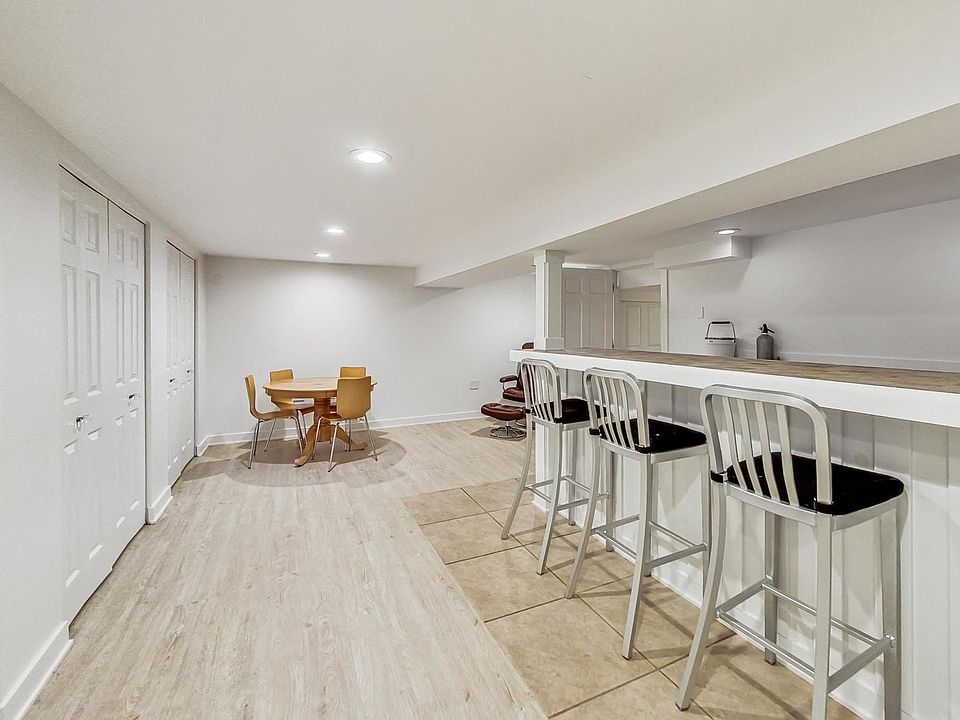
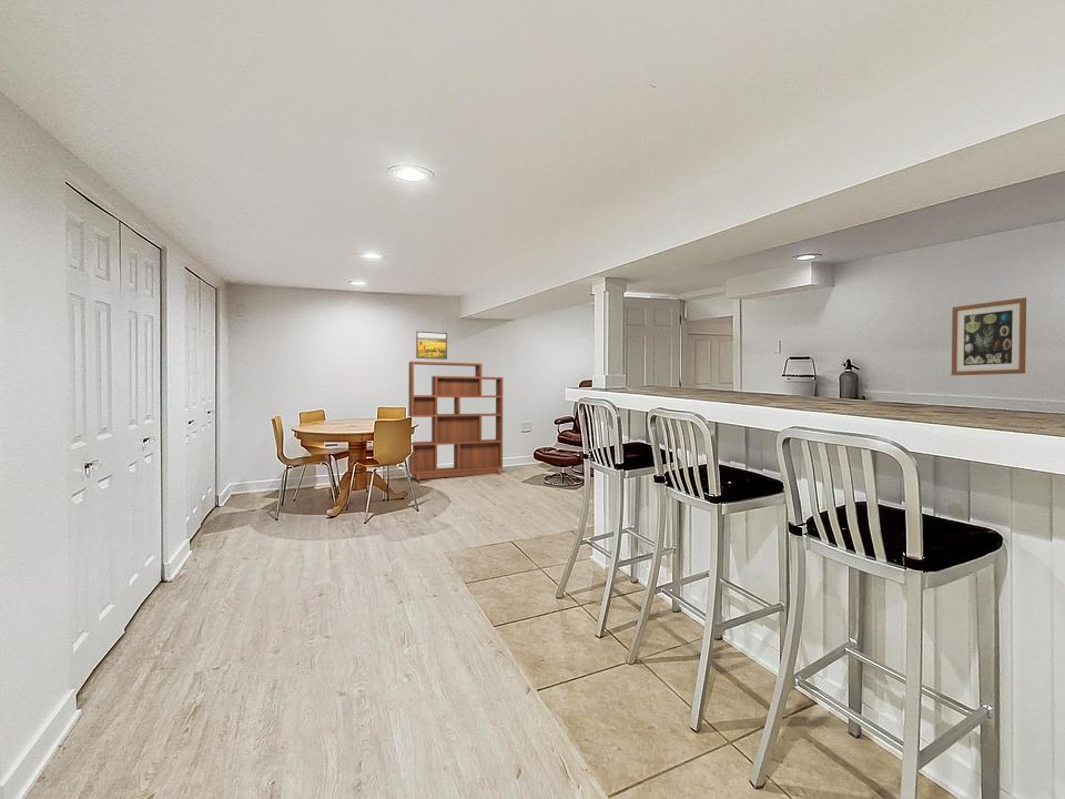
+ spice rack [407,361,504,482]
+ wall art [951,296,1027,376]
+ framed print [415,331,448,361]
